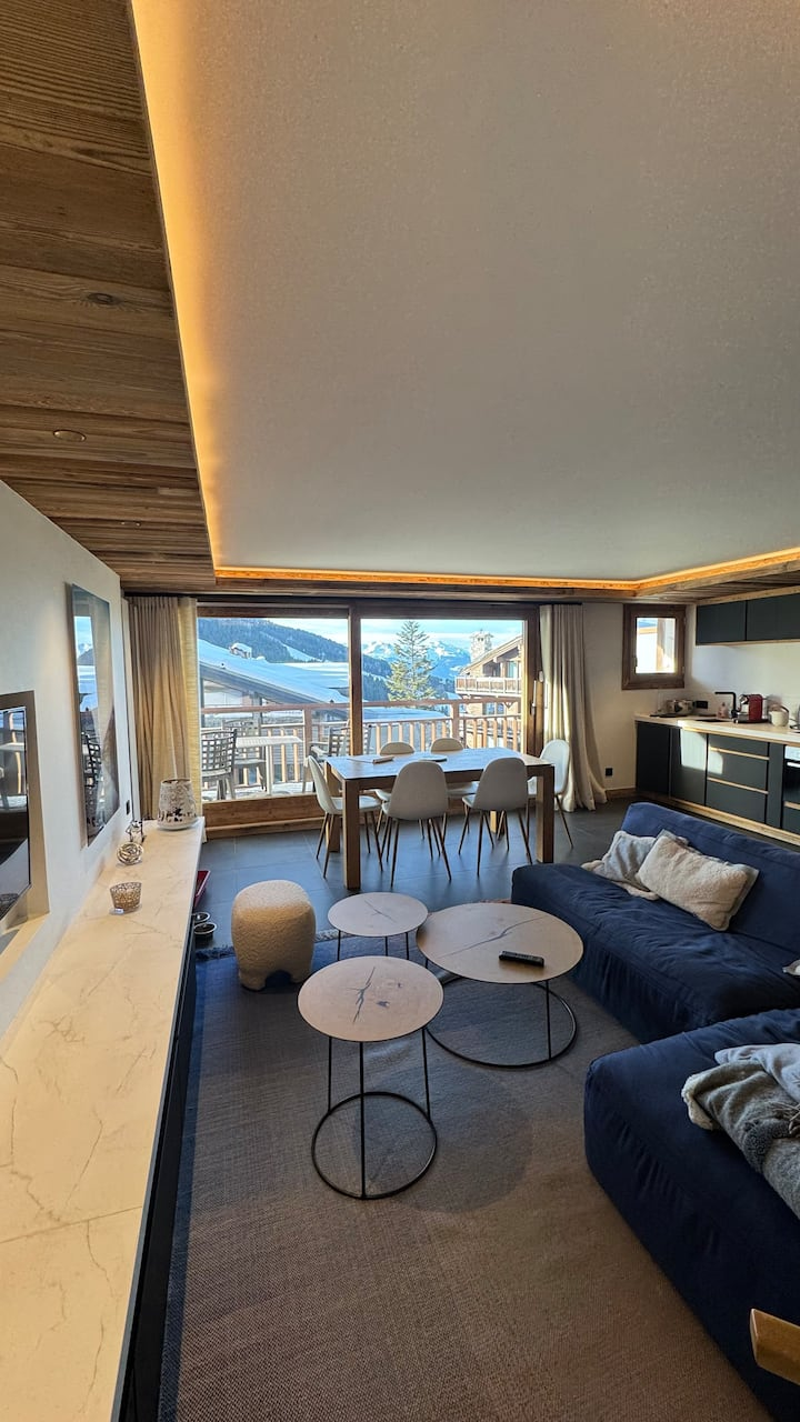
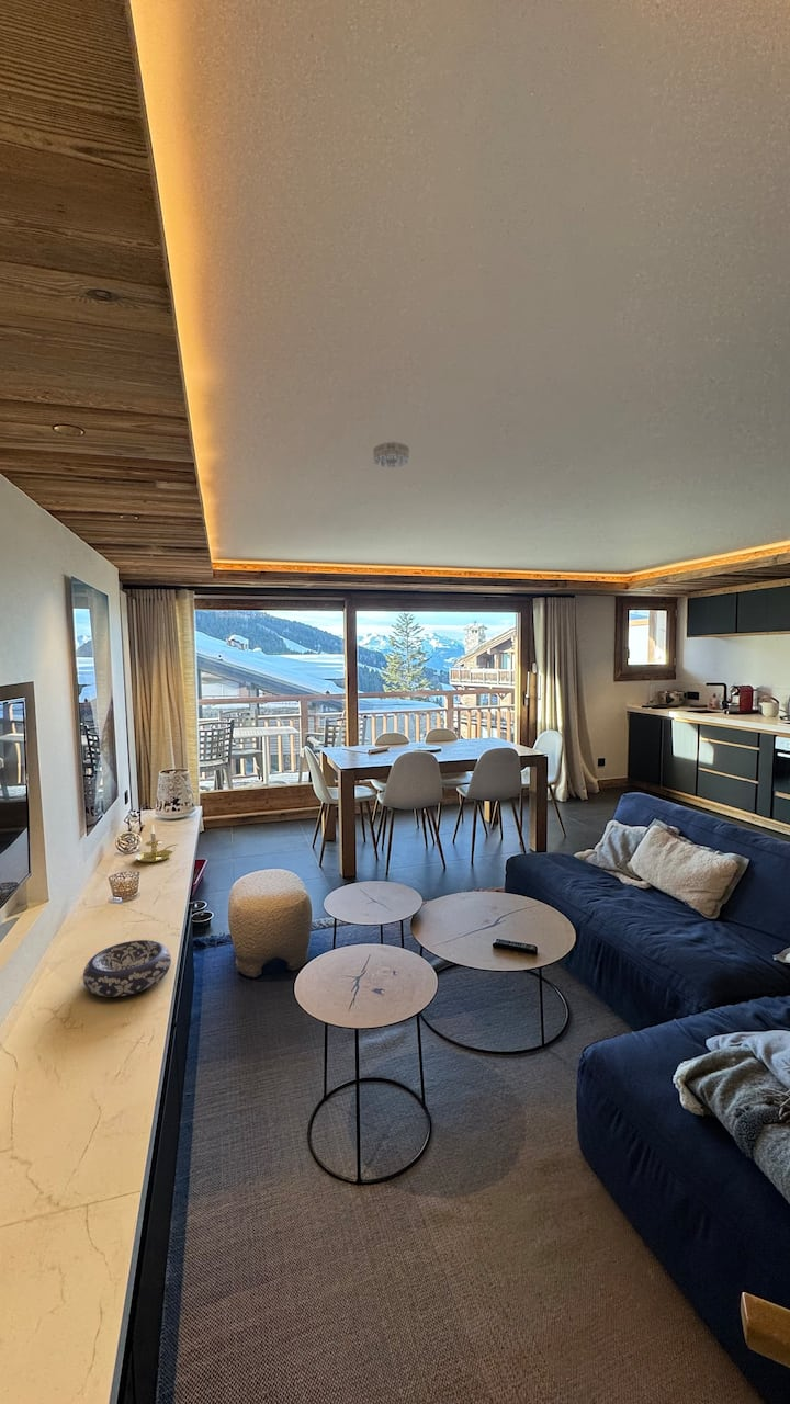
+ candle holder [135,824,178,863]
+ smoke detector [372,441,410,468]
+ decorative bowl [82,939,172,998]
